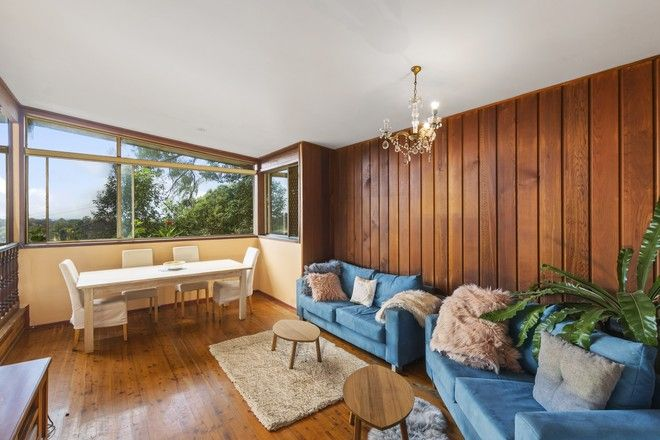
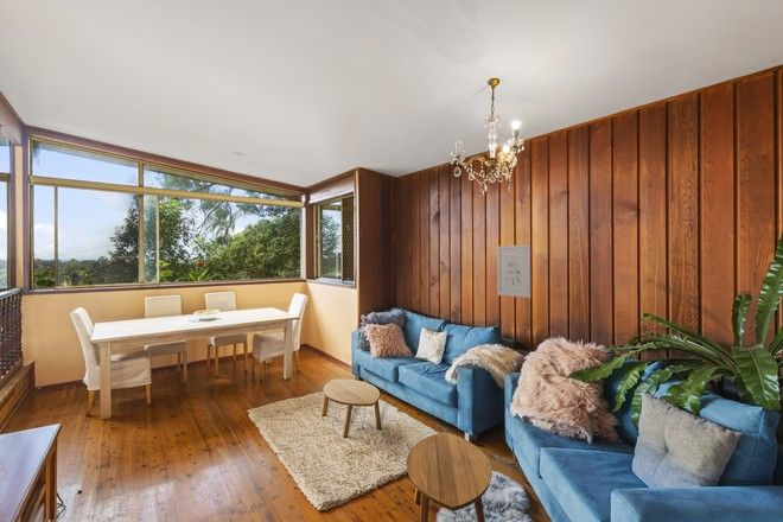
+ wall art [496,243,531,299]
